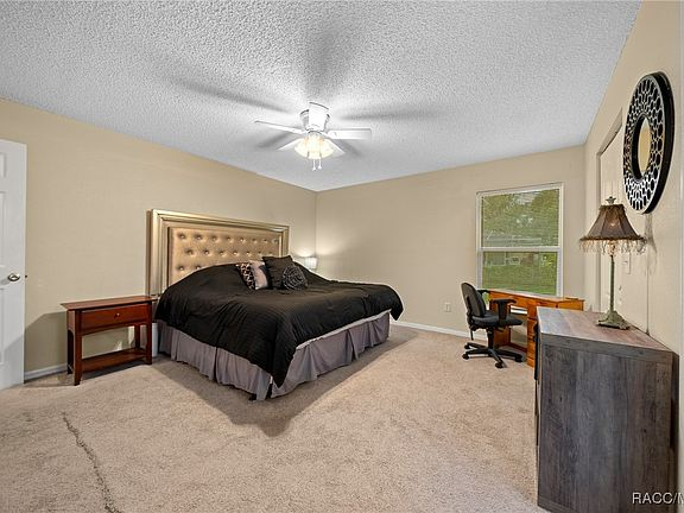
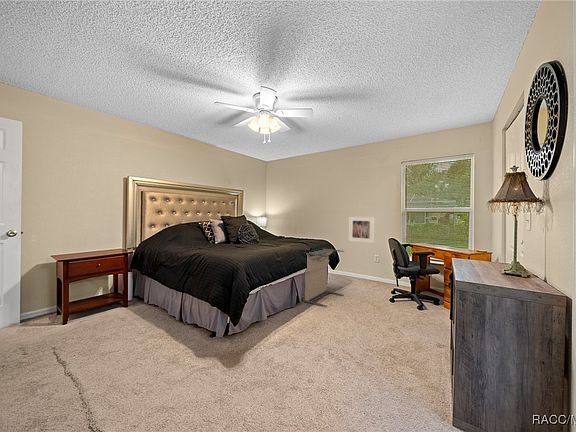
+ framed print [348,216,375,244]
+ laundry hamper [302,248,345,308]
